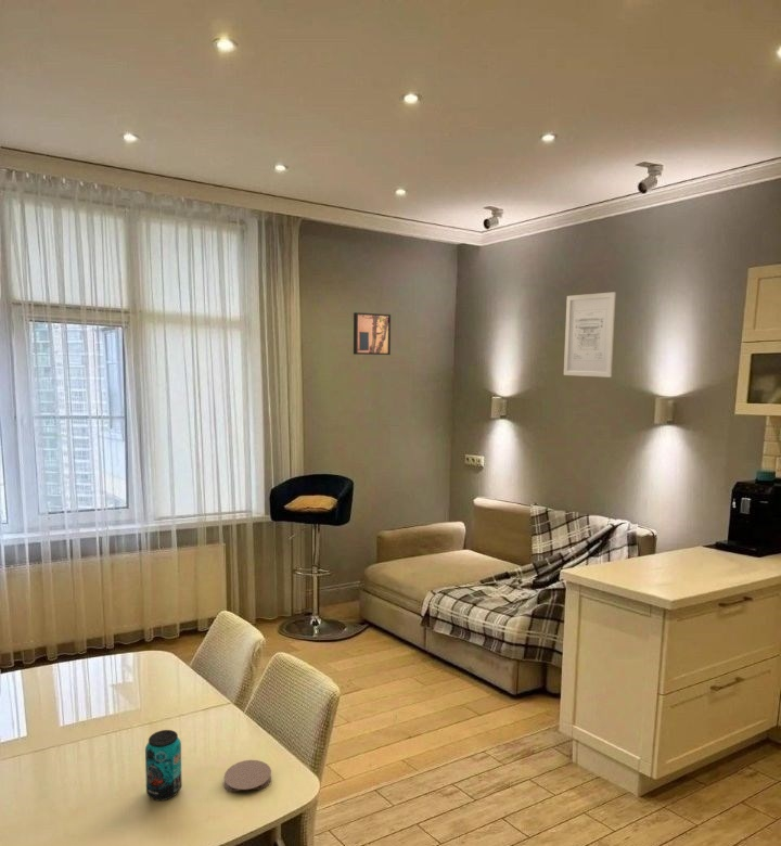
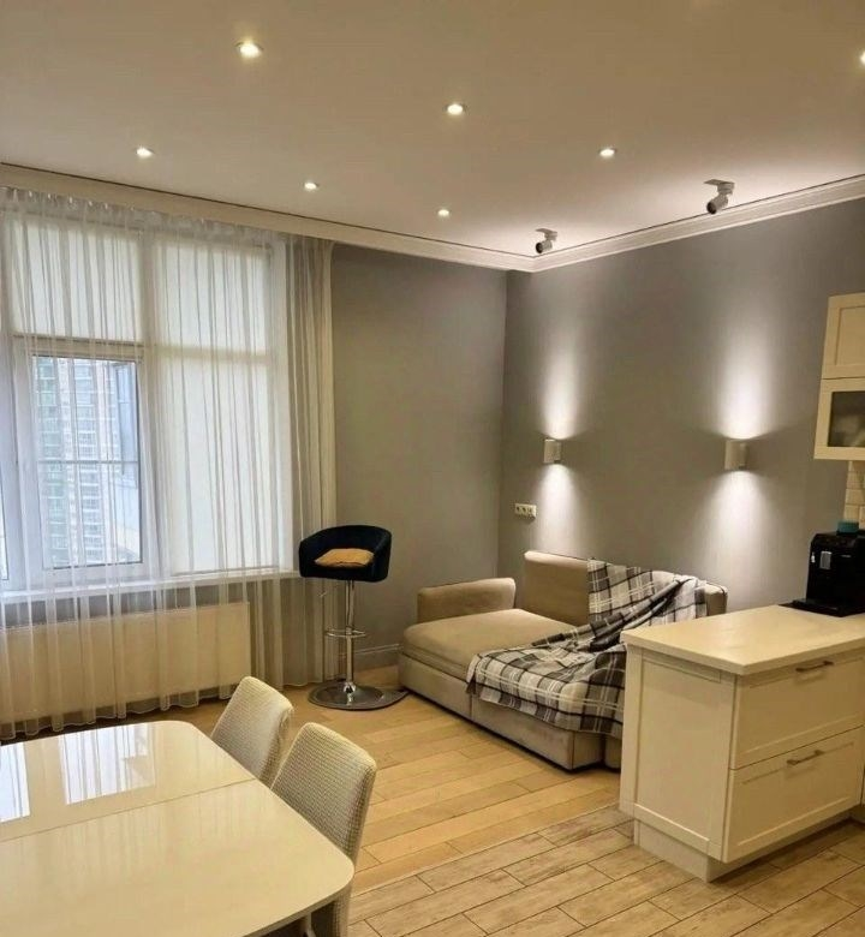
- wall art [563,291,617,379]
- beverage can [144,729,183,802]
- coaster [222,759,272,793]
- wall art [353,311,392,356]
